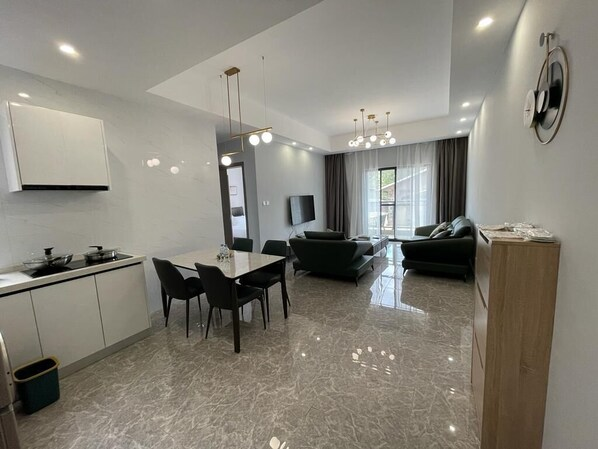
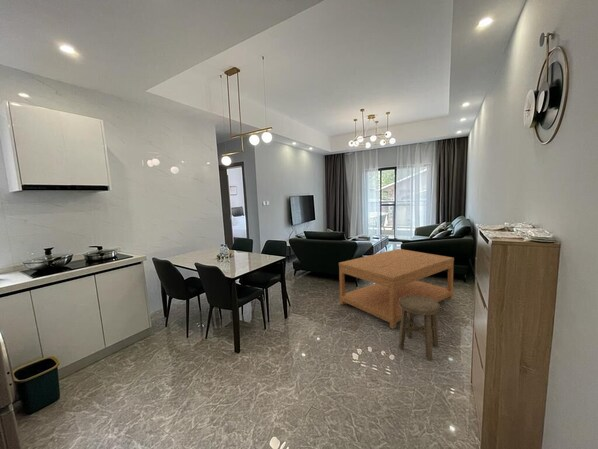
+ coffee table [338,248,455,330]
+ stool [397,295,441,361]
